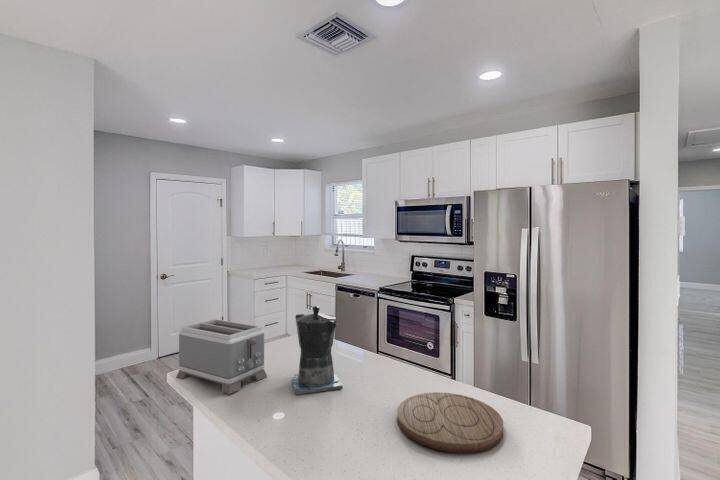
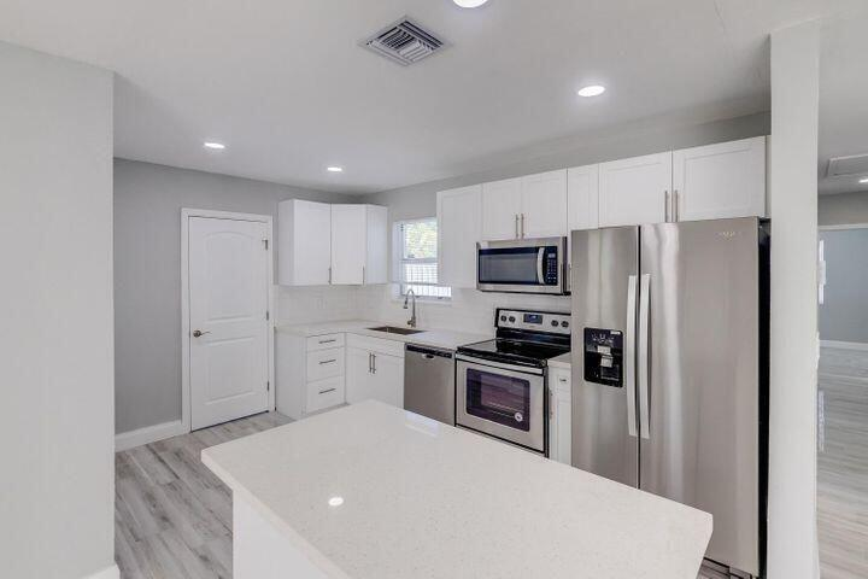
- coffee maker [290,305,344,395]
- cutting board [396,391,504,454]
- toaster [175,318,268,395]
